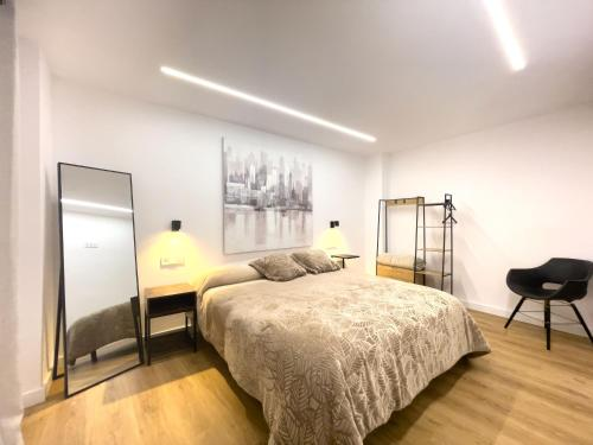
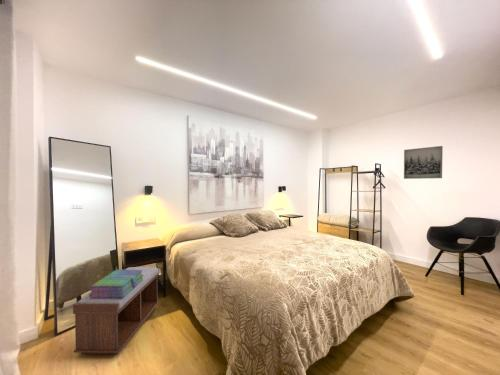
+ wall art [403,145,444,180]
+ stack of books [88,269,144,298]
+ bench [72,266,160,355]
